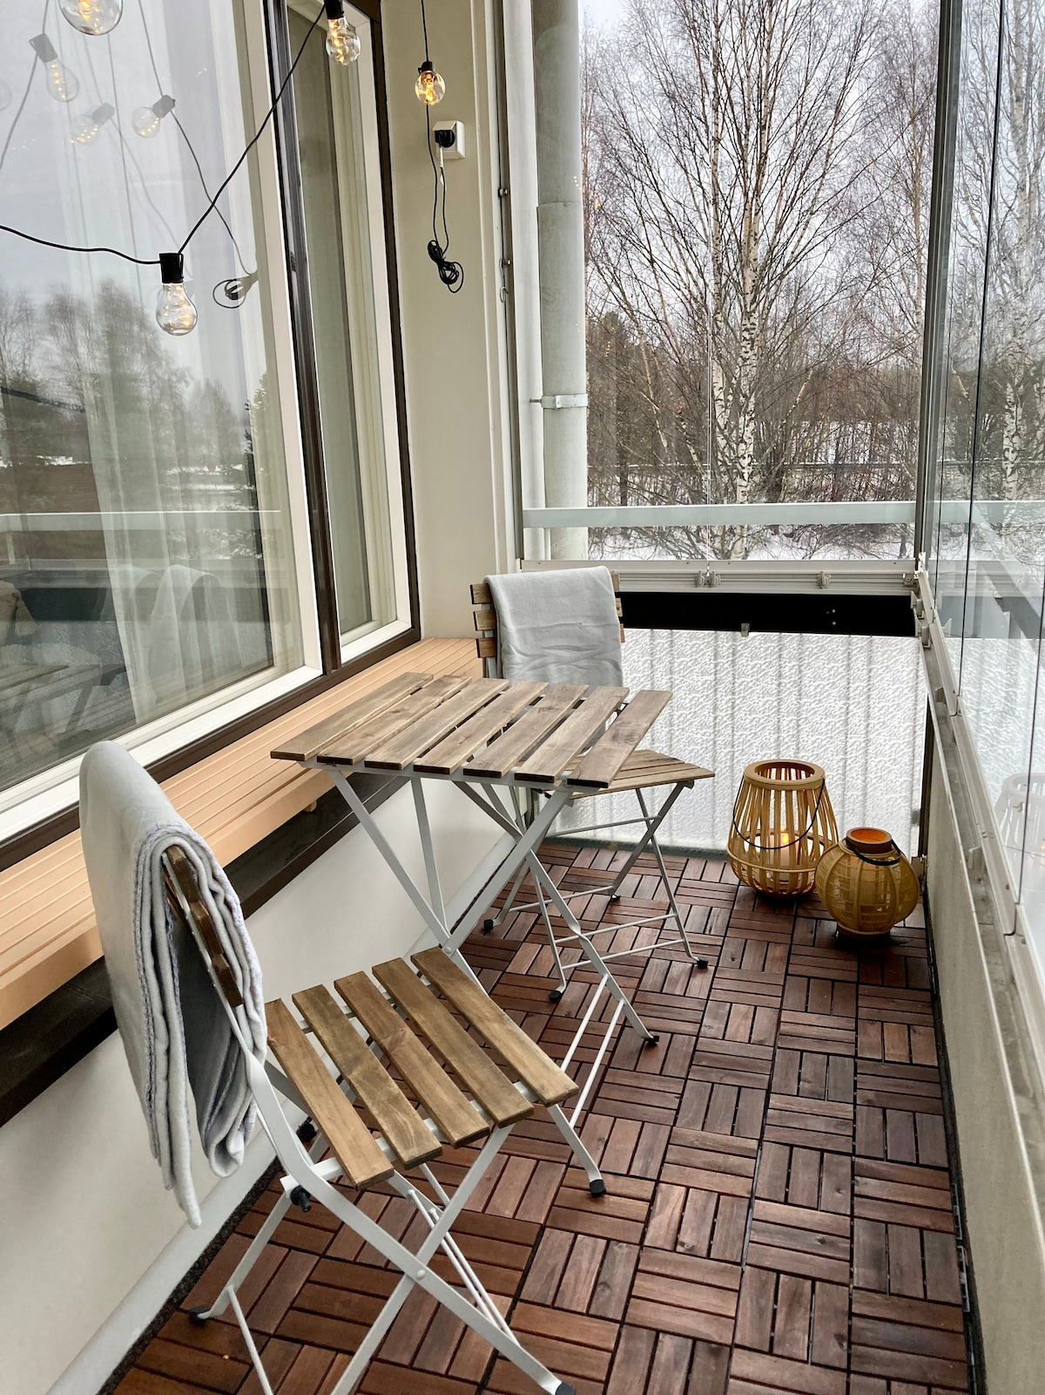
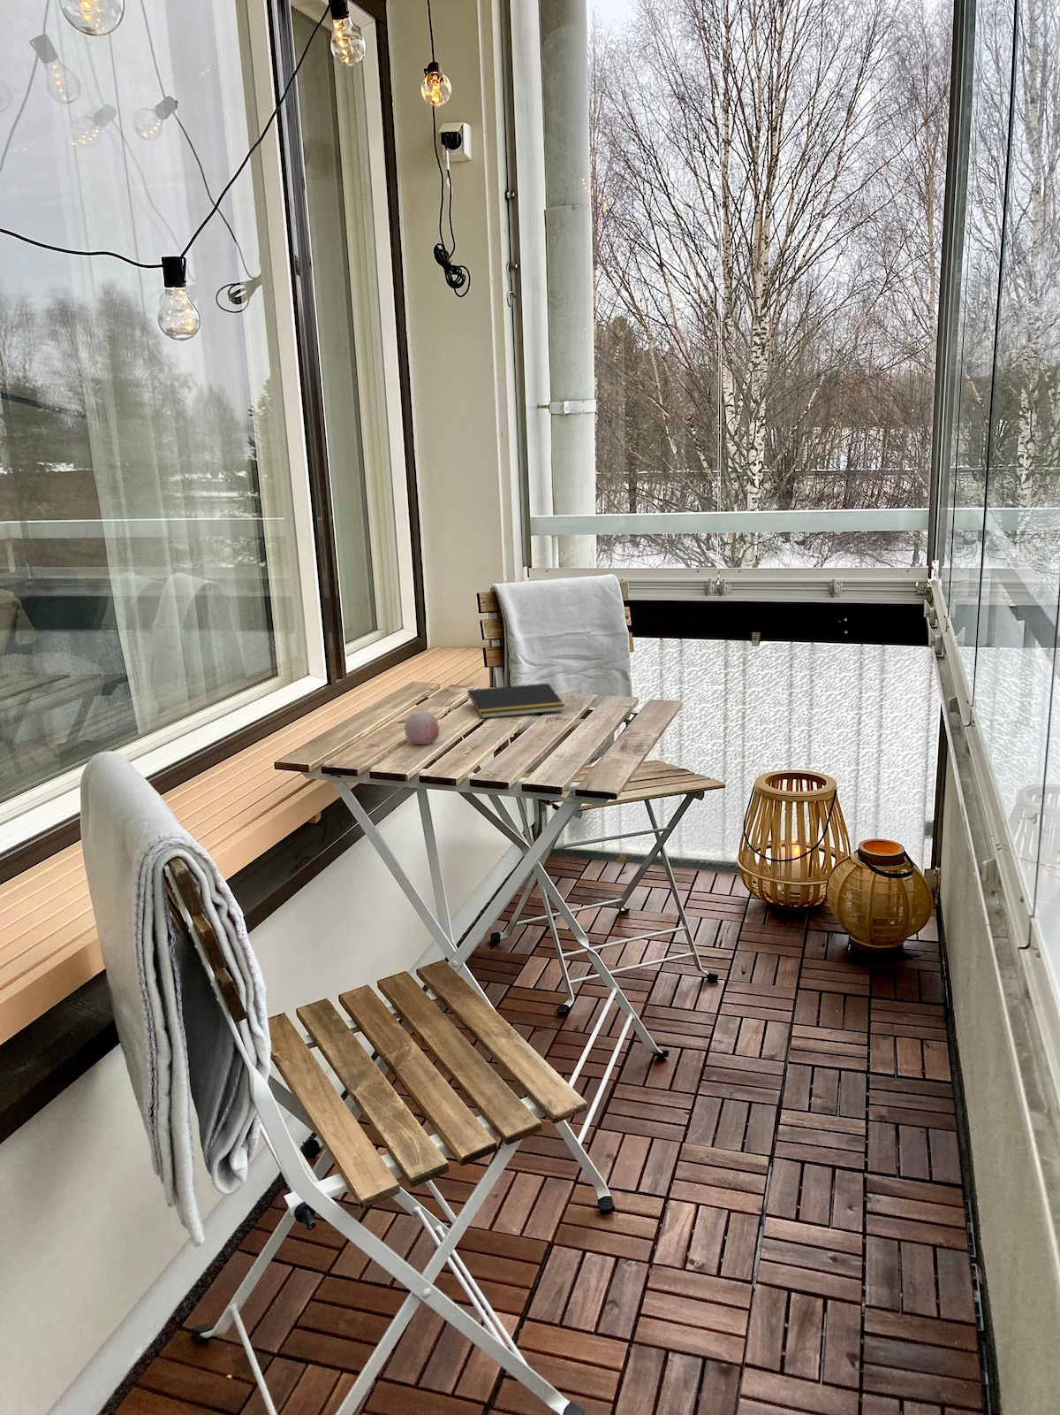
+ apple [404,710,440,745]
+ notepad [465,683,567,719]
